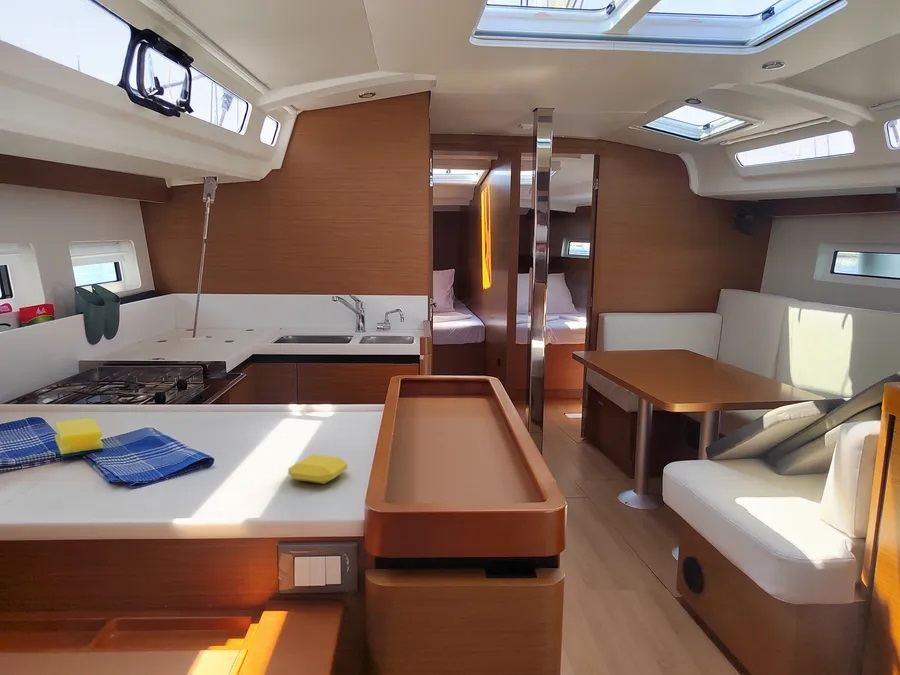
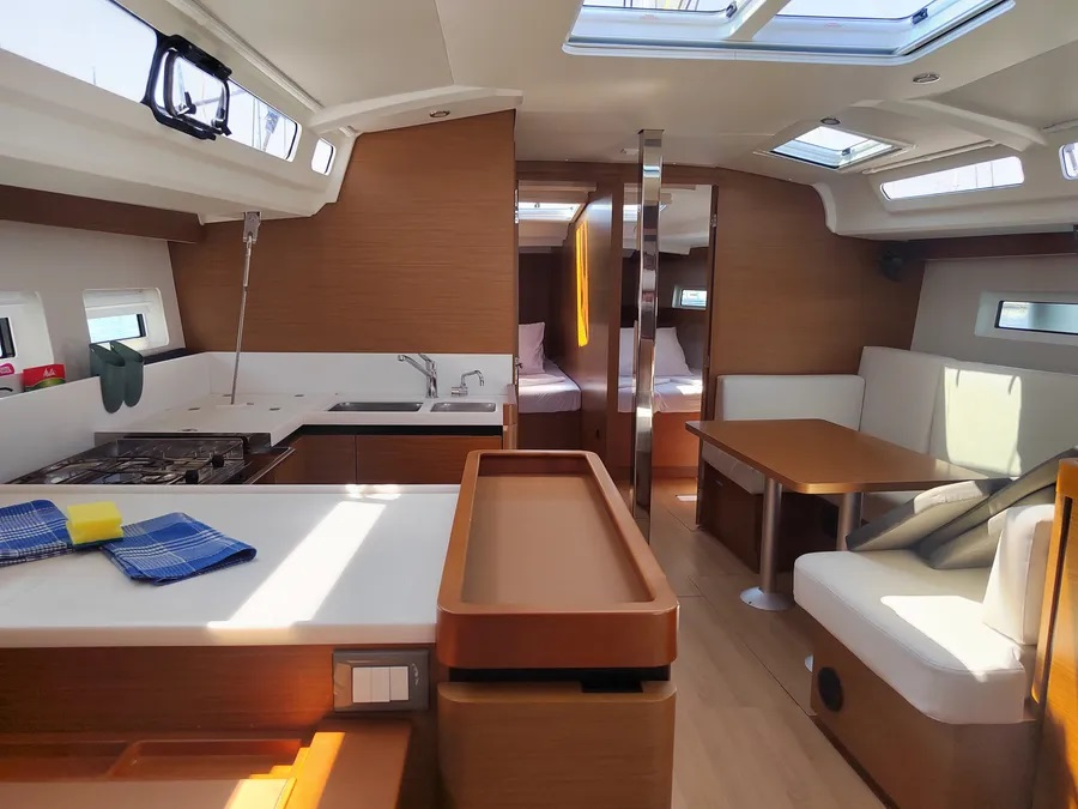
- soap bar [287,453,348,485]
